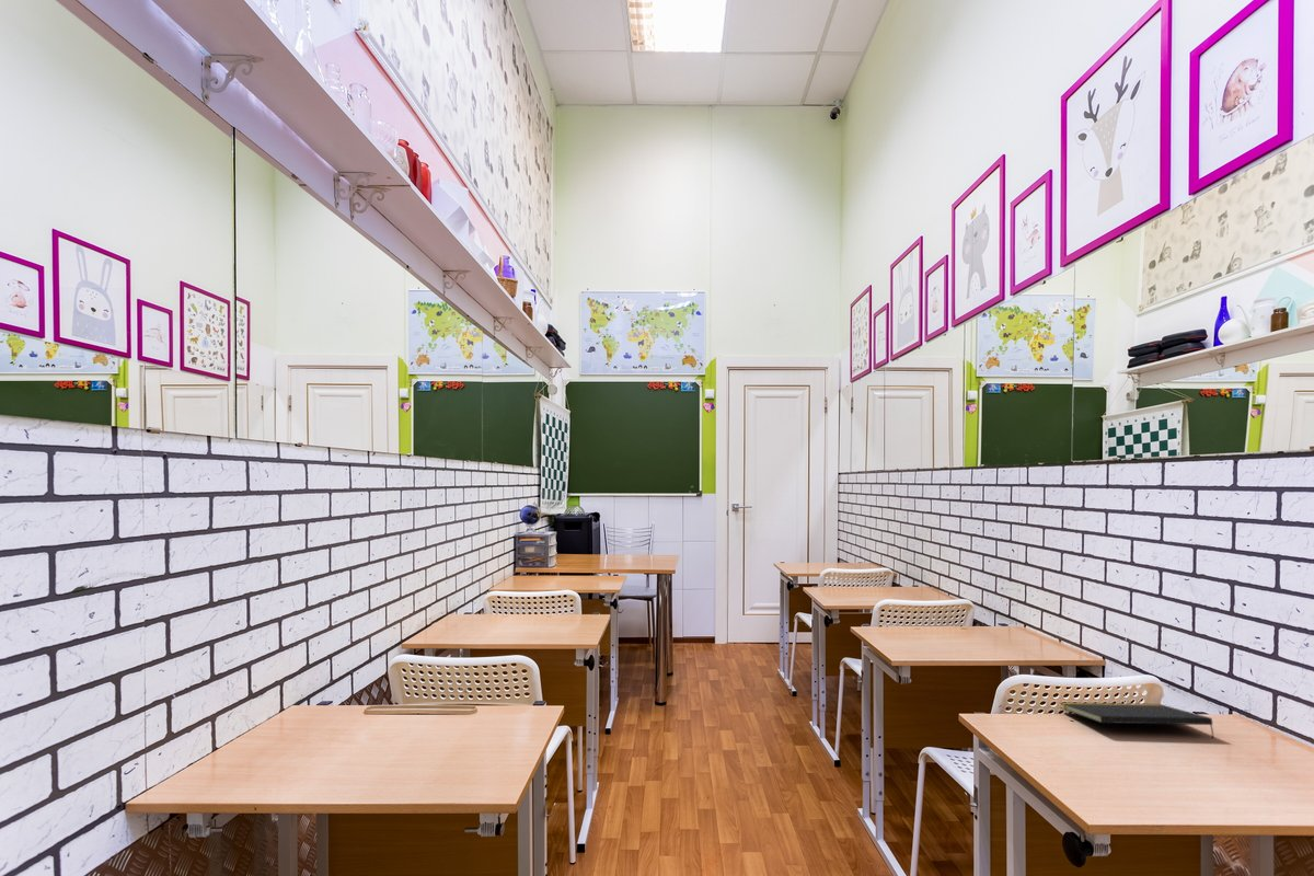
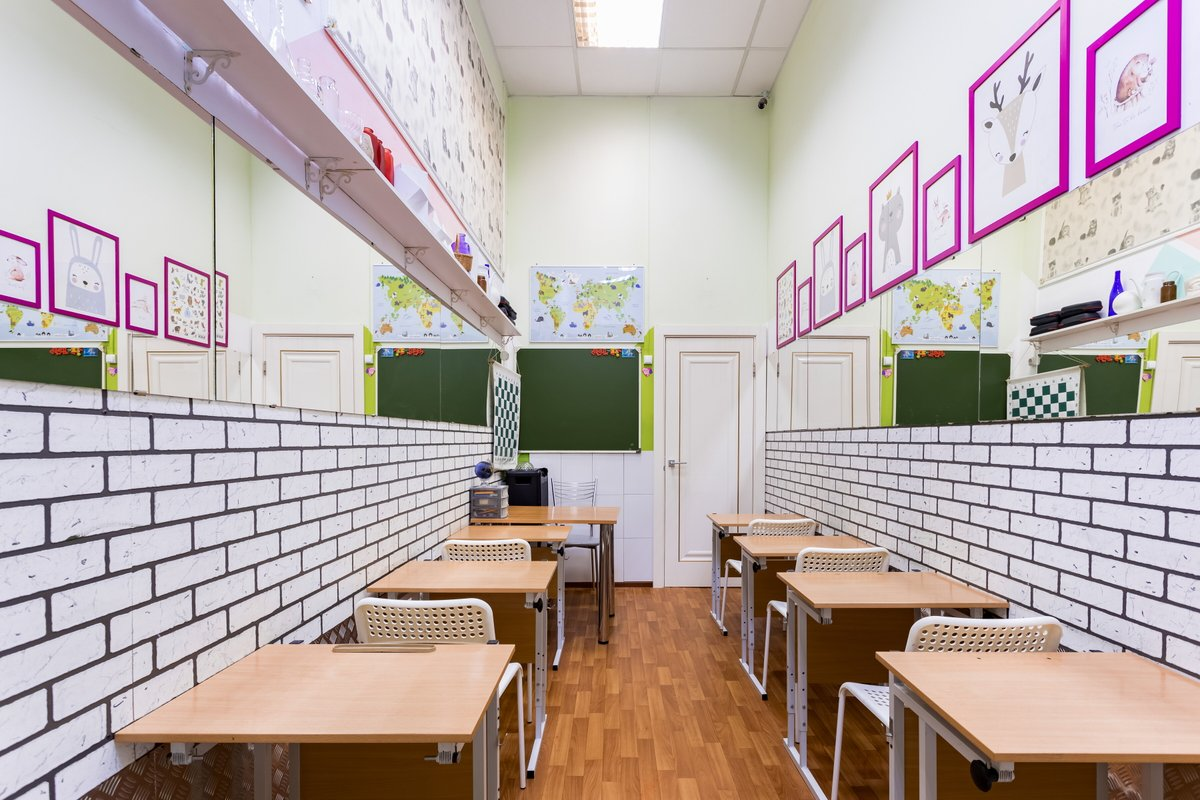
- notepad [1059,701,1215,739]
